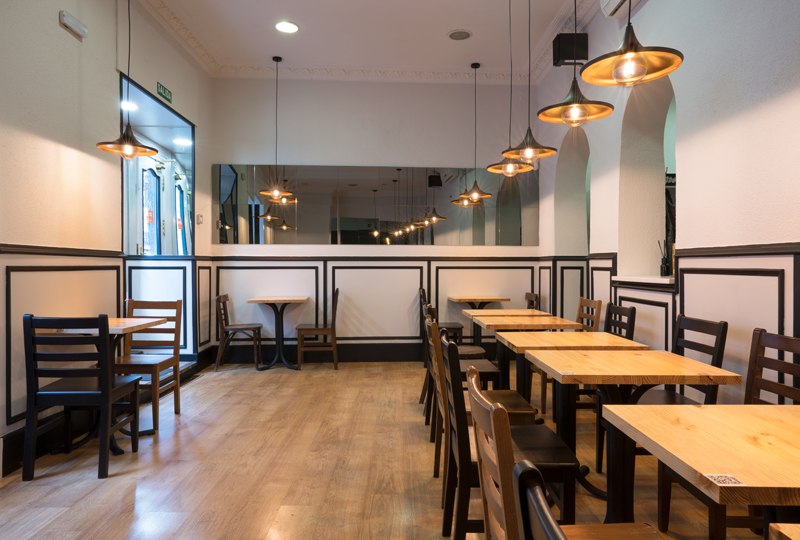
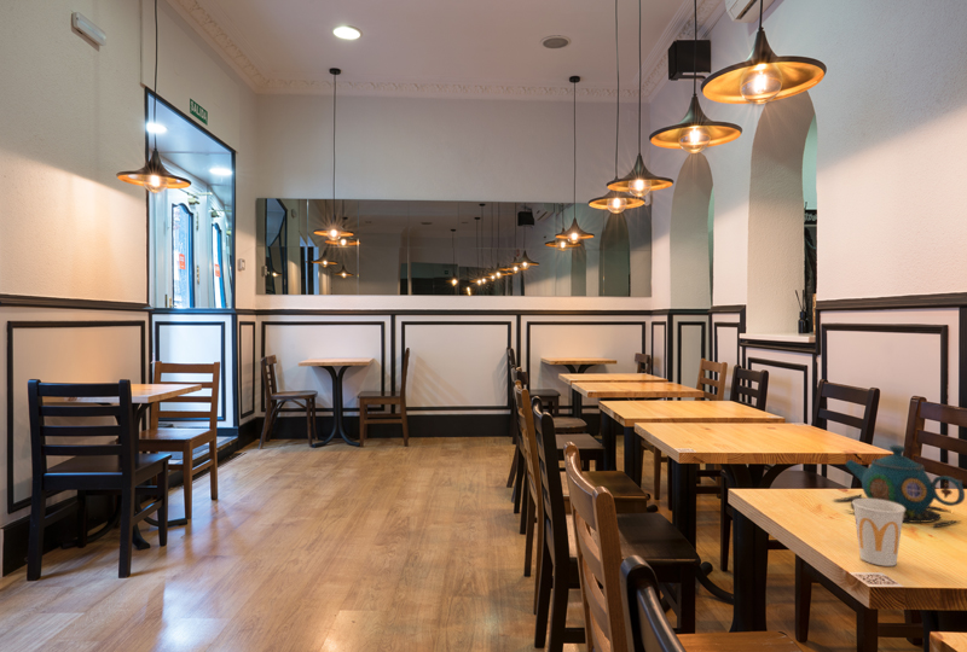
+ cup [851,497,905,567]
+ teapot [829,444,966,529]
